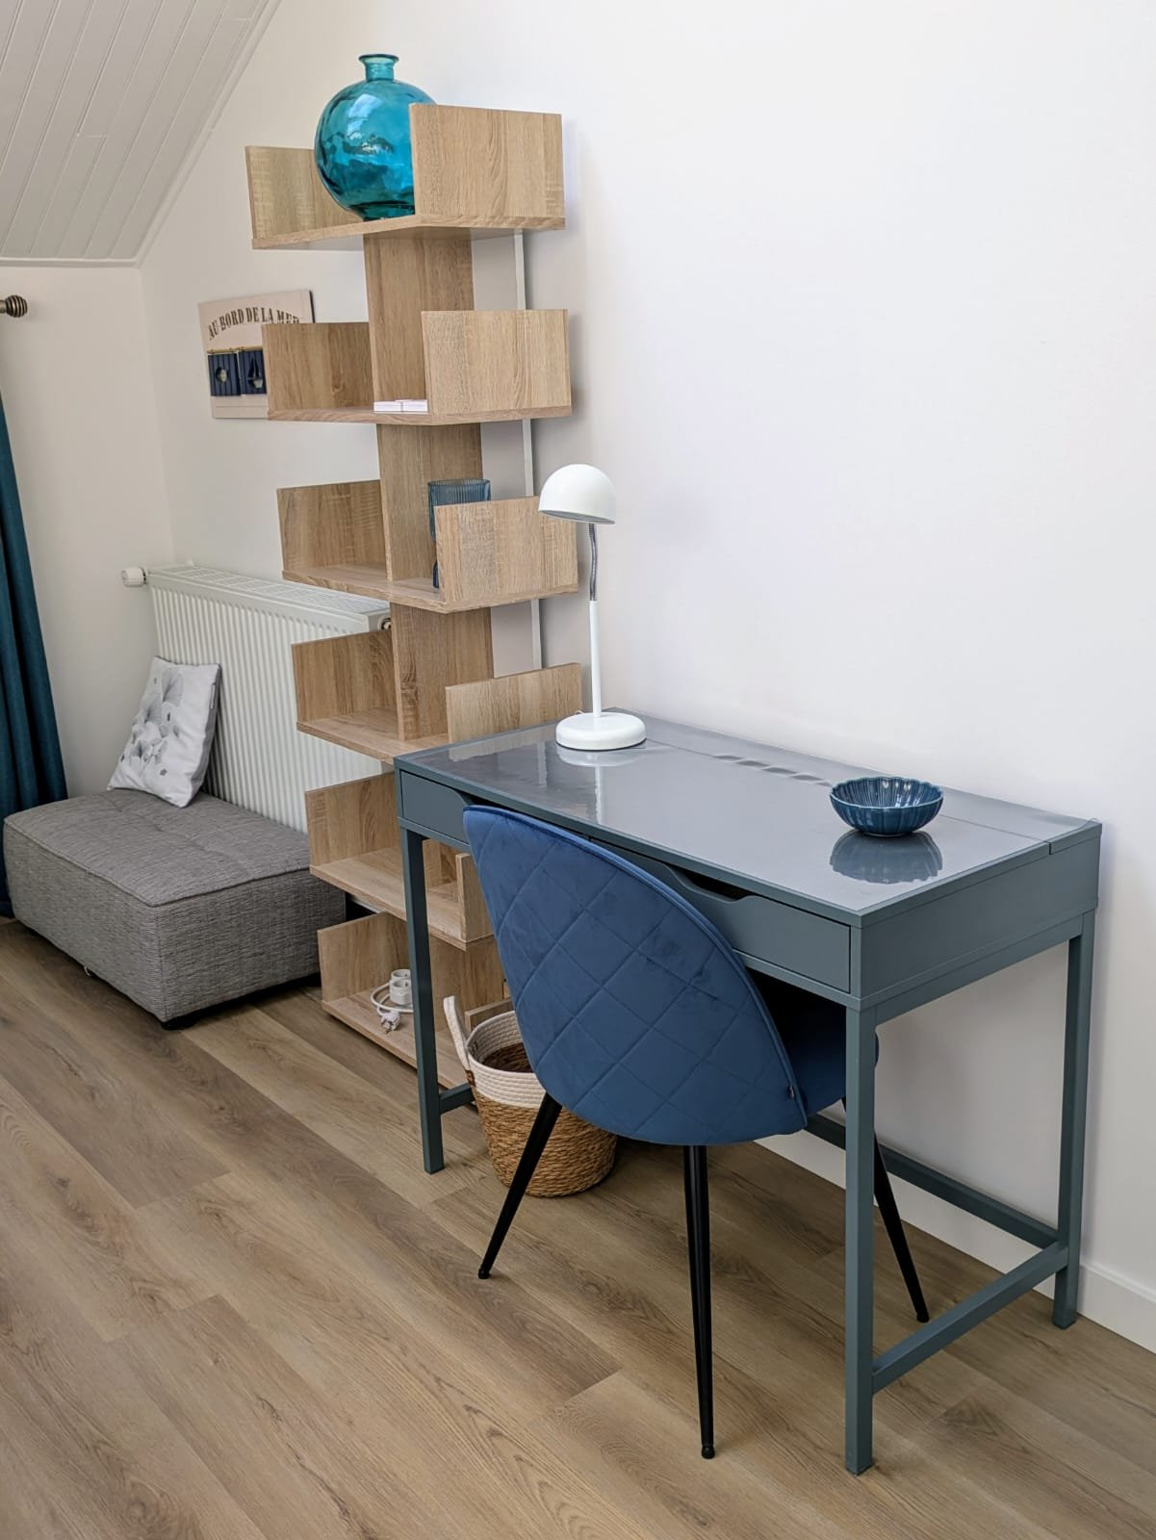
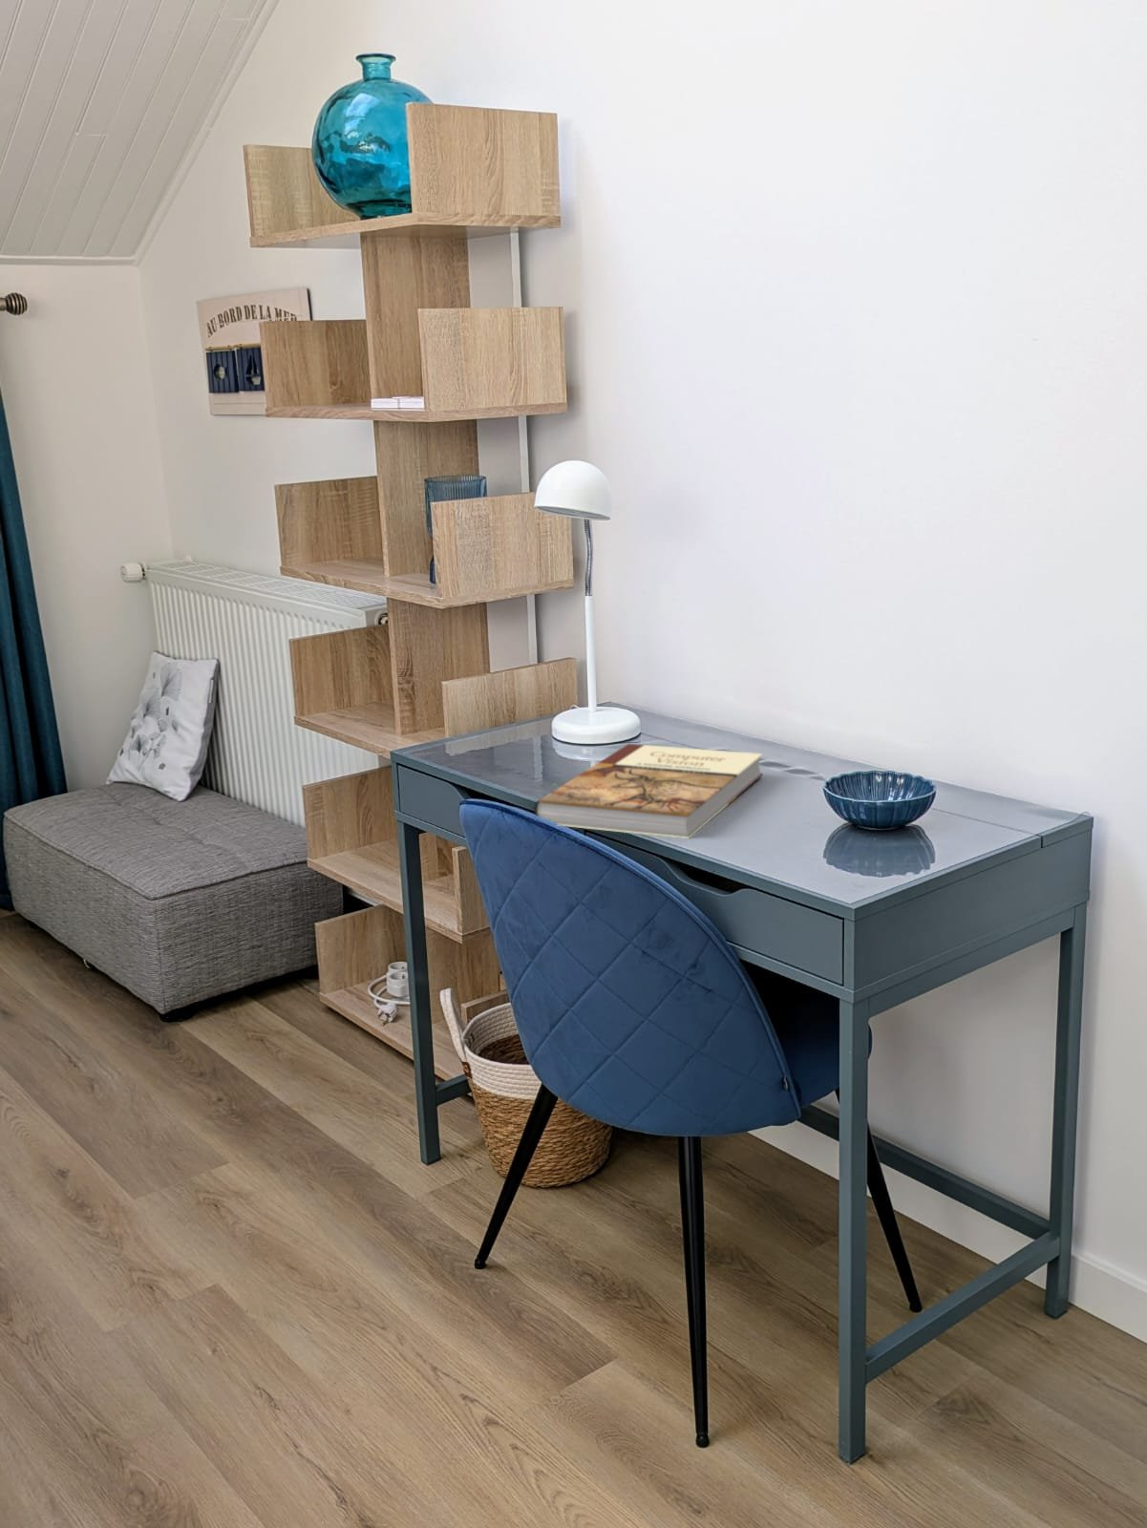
+ book [534,744,763,840]
